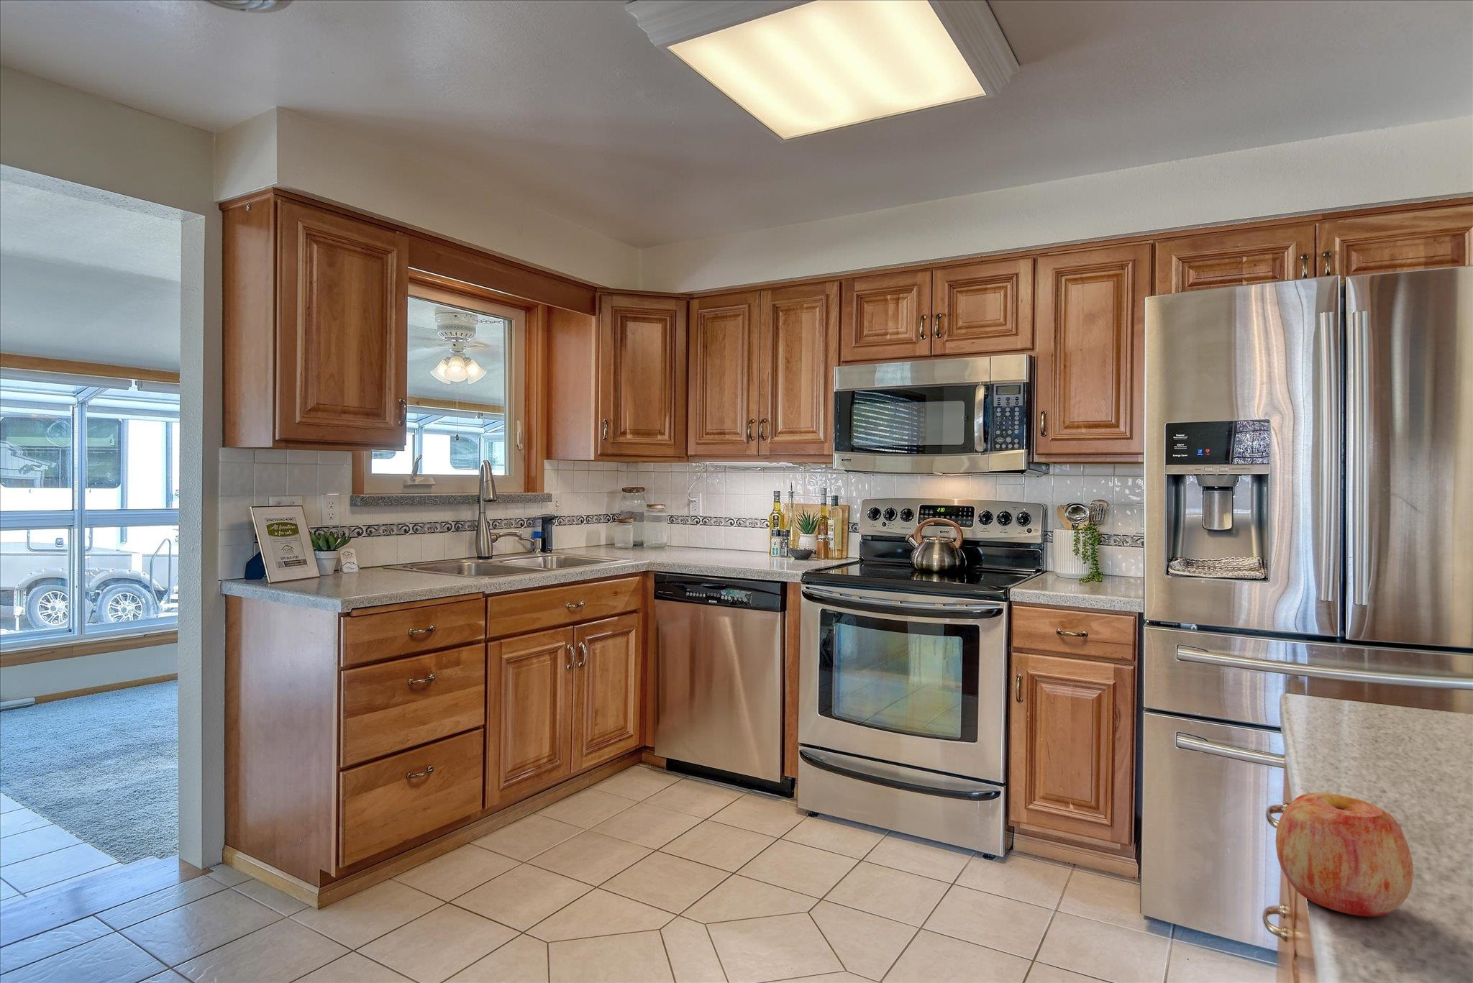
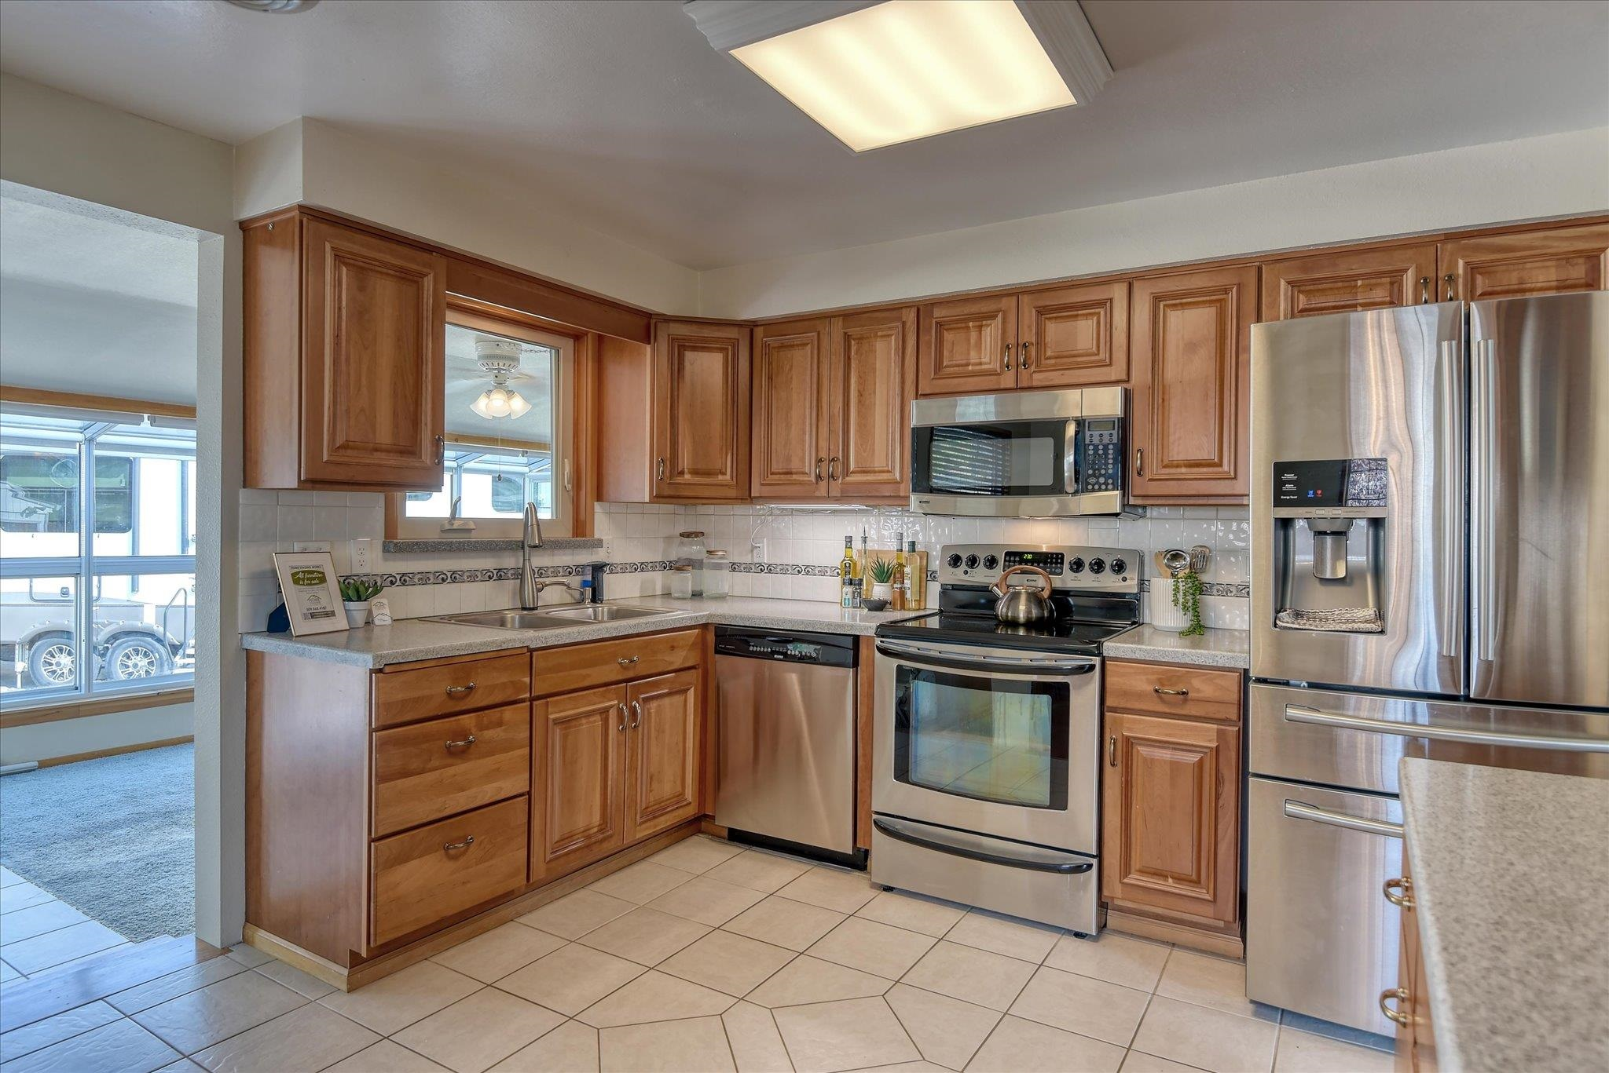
- apple [1276,792,1415,917]
